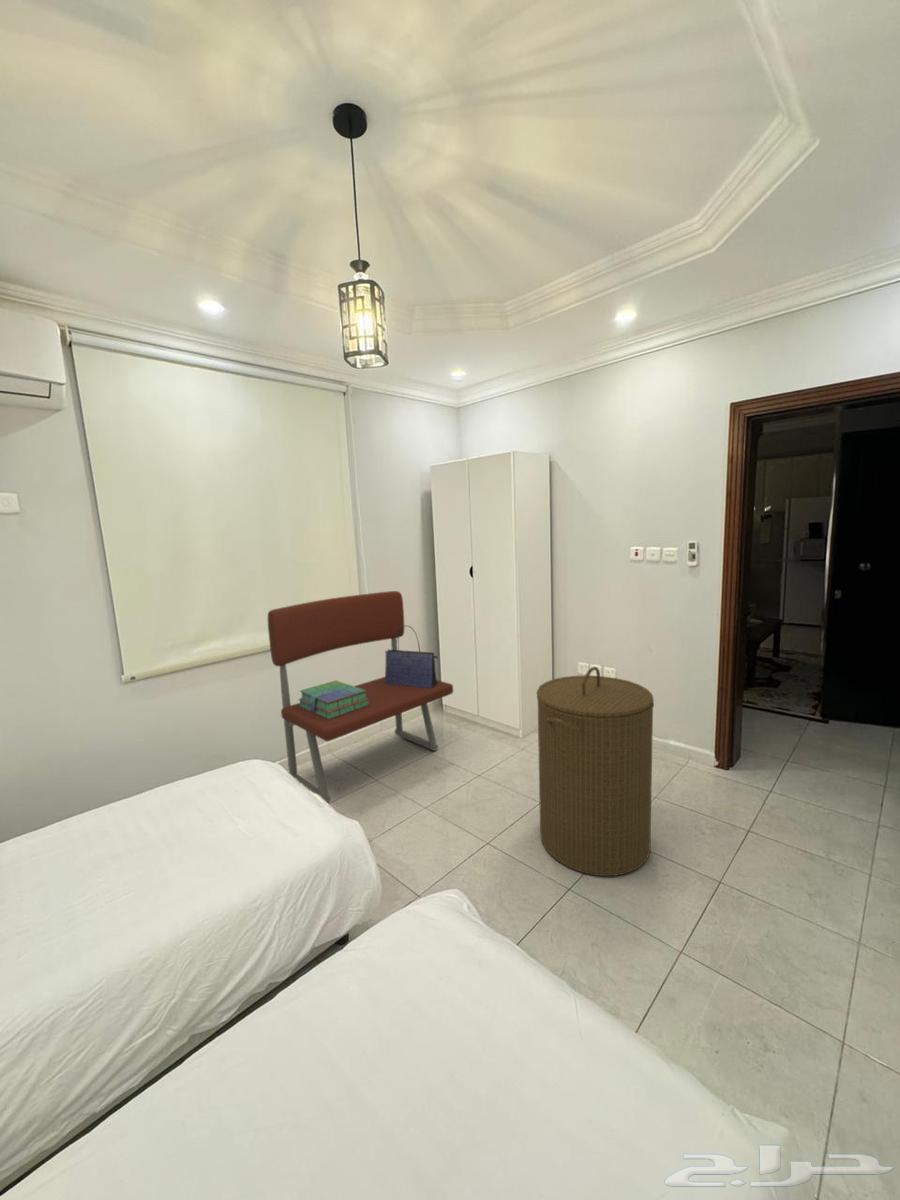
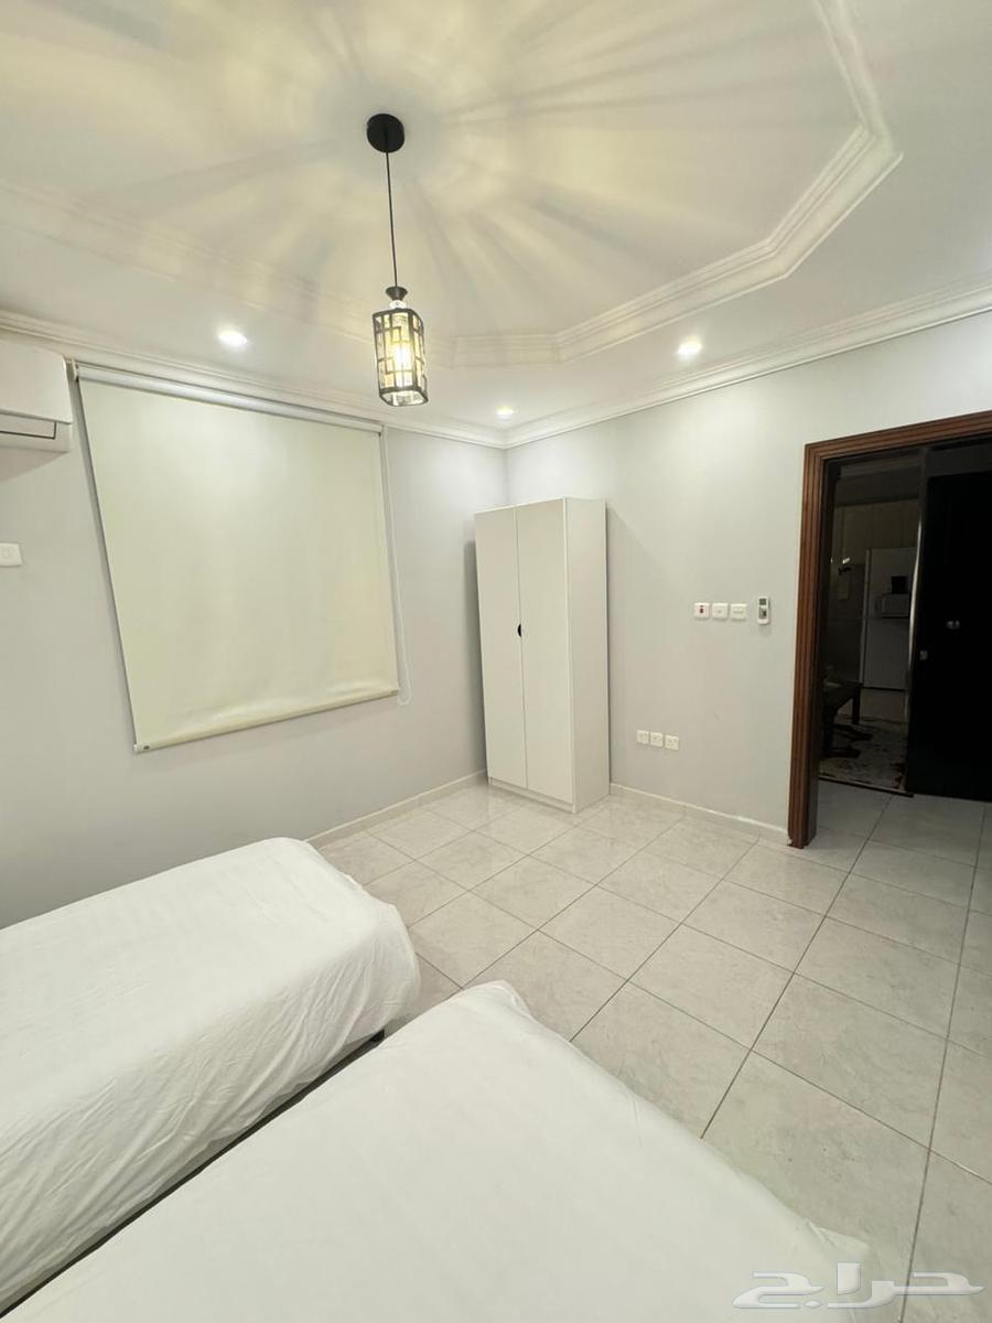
- laundry hamper [535,666,655,877]
- stack of books [297,679,370,719]
- tote bag [384,625,438,688]
- bench [267,590,454,804]
